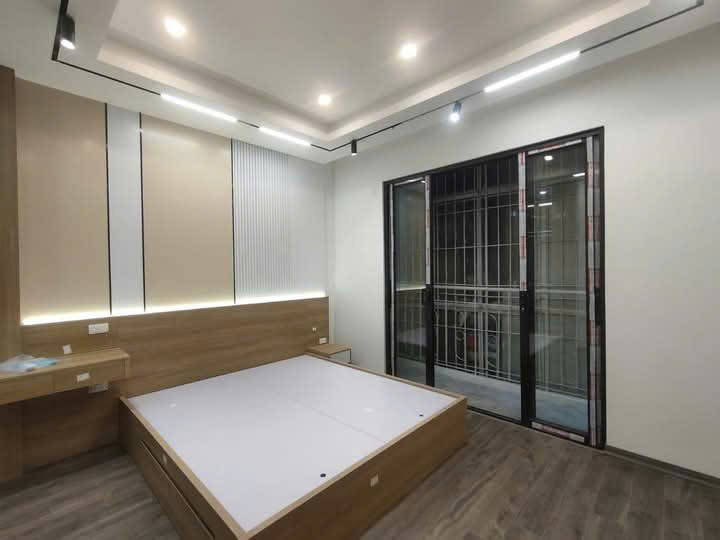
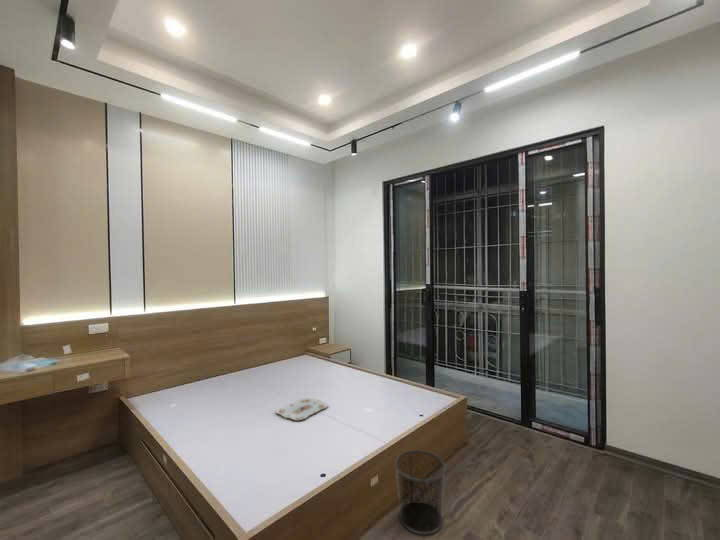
+ waste bin [394,449,447,535]
+ serving tray [275,397,329,421]
